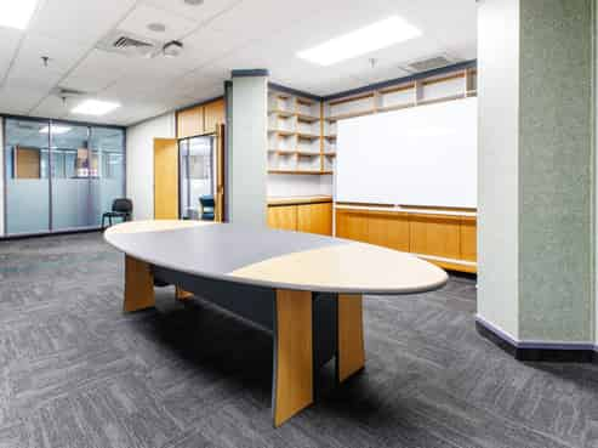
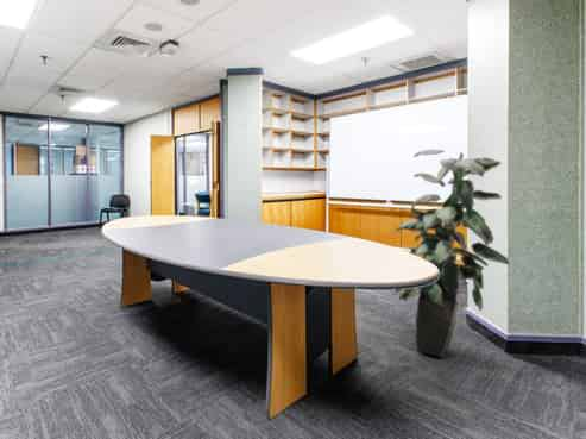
+ indoor plant [391,148,511,359]
